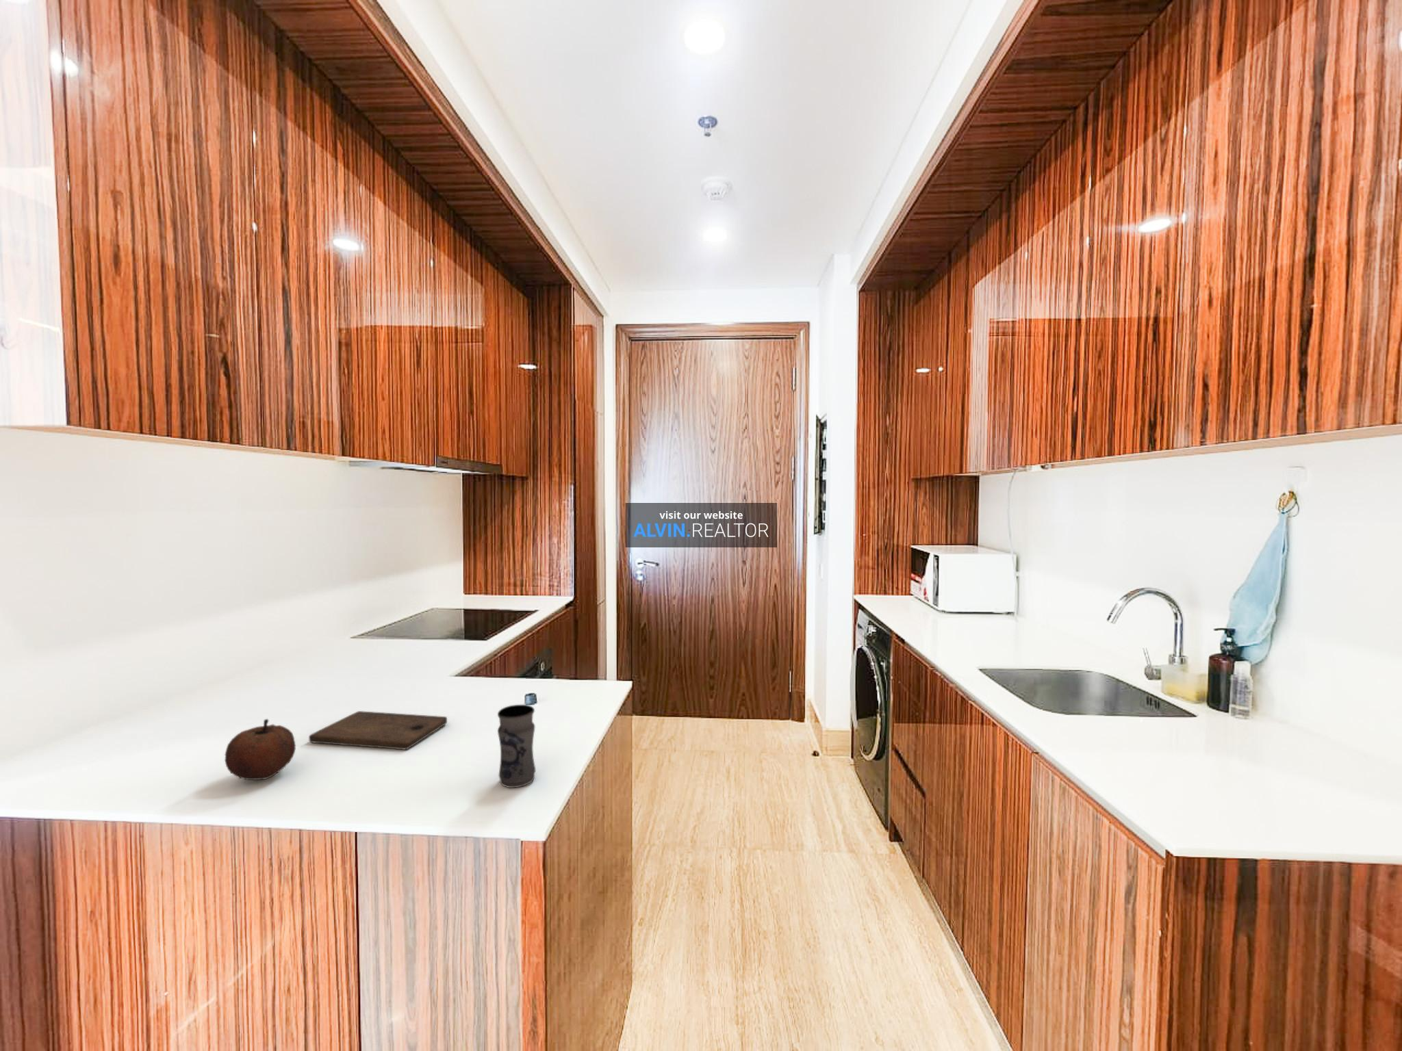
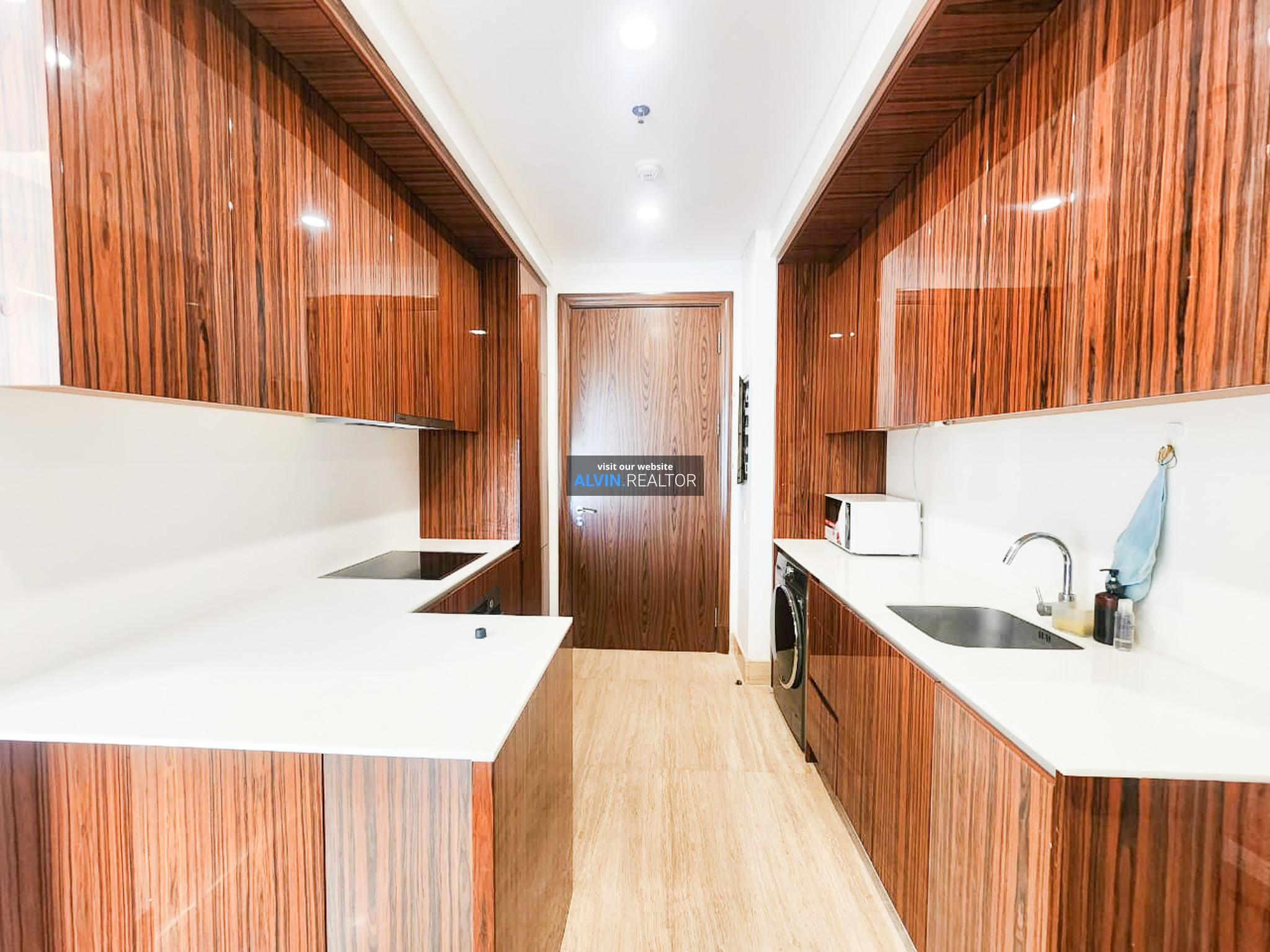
- jar [497,704,537,788]
- fruit [224,719,297,781]
- cutting board [308,710,448,750]
